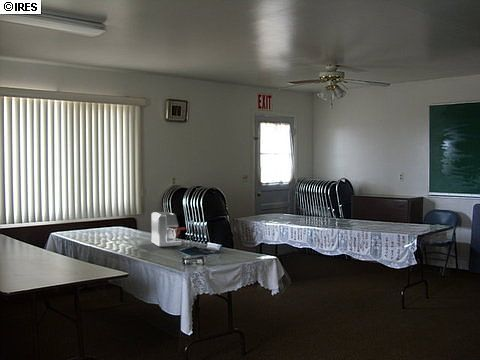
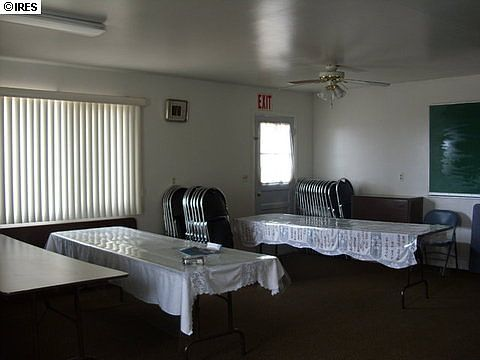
- coffee maker [150,211,186,248]
